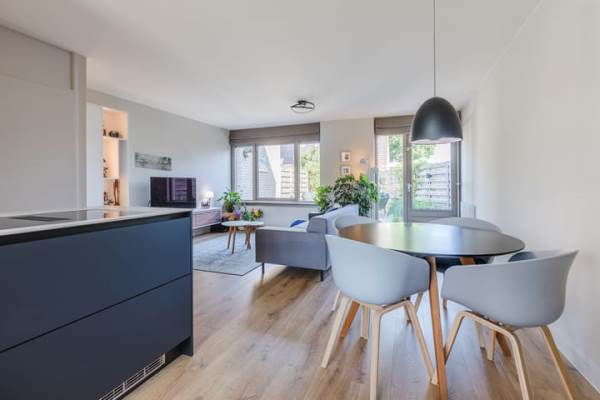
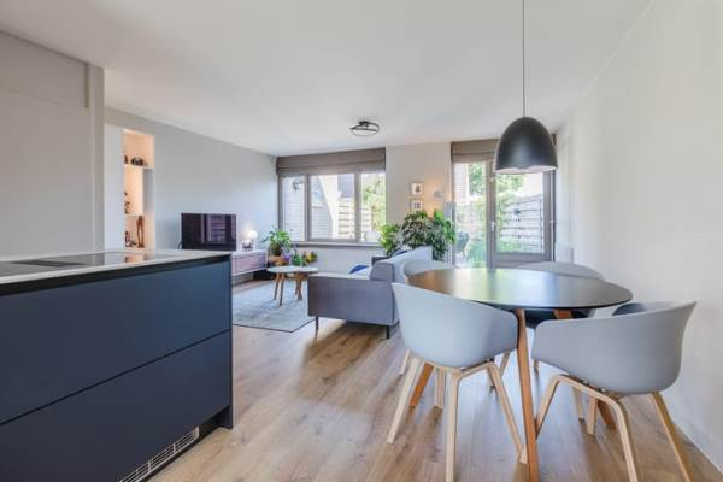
- wall art [134,151,172,172]
